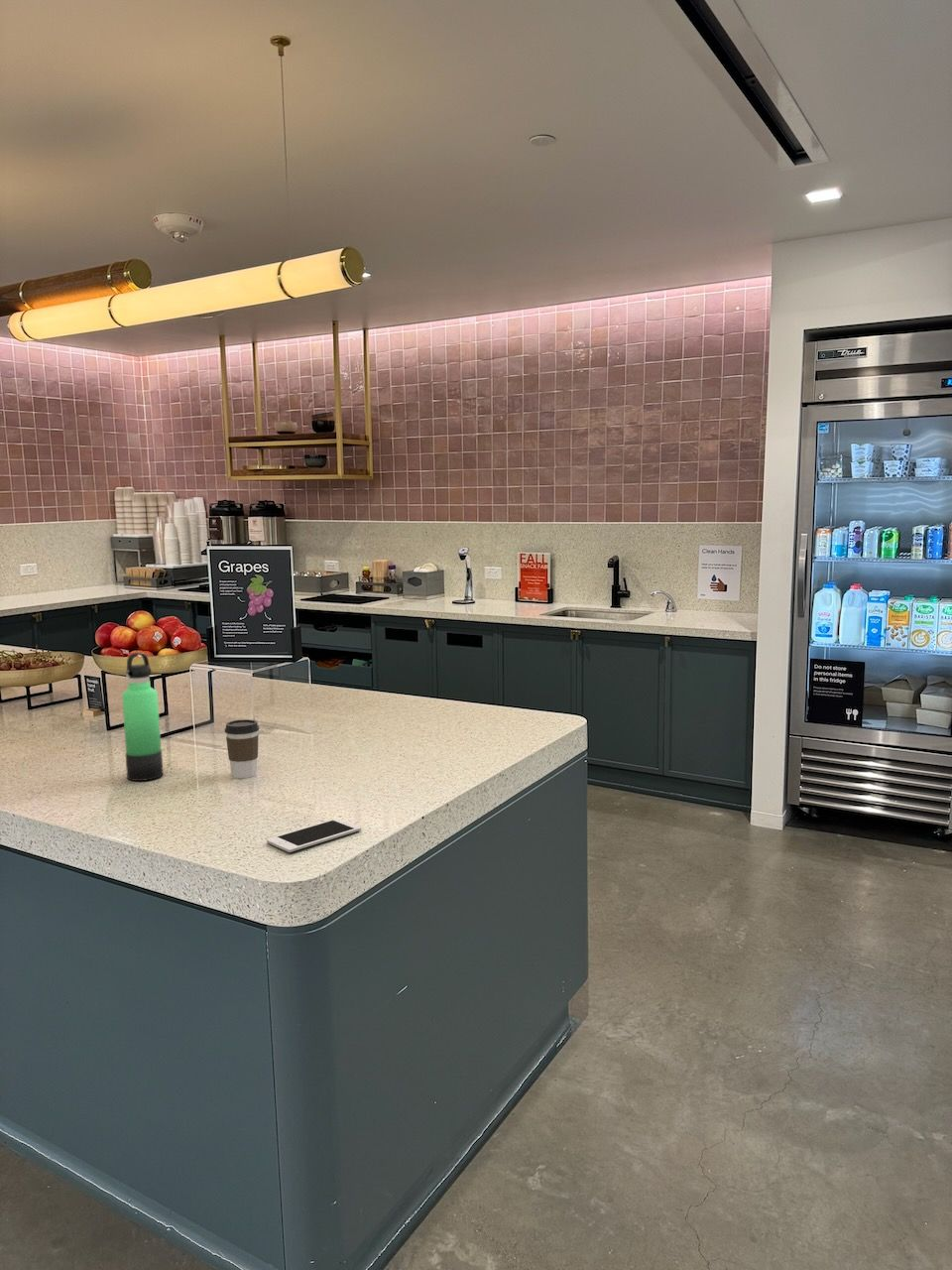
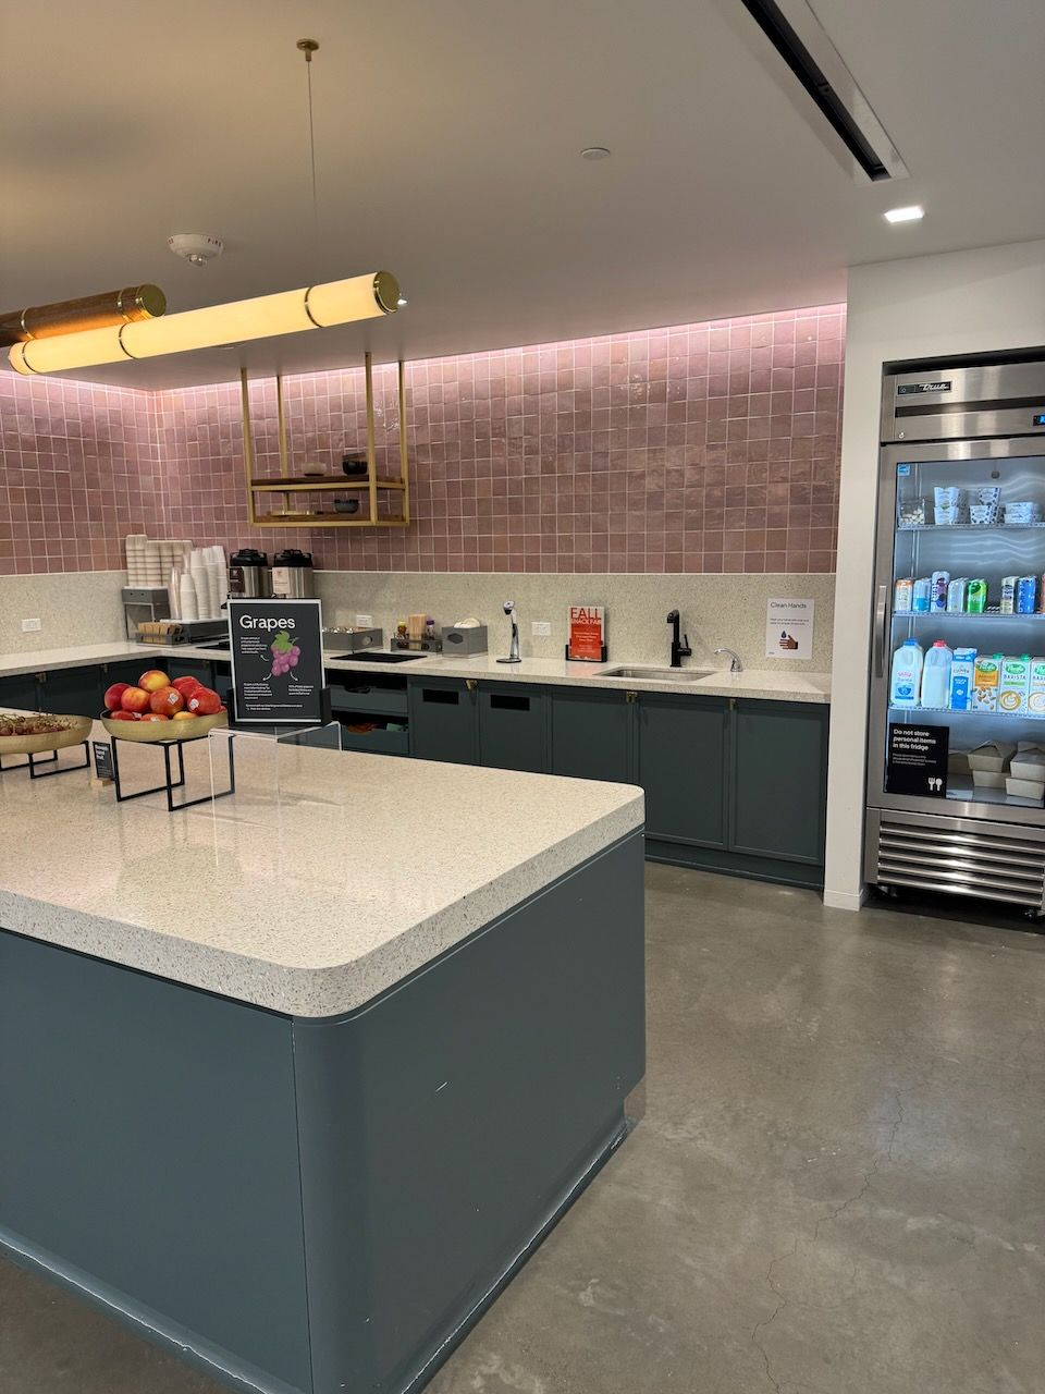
- coffee cup [224,718,260,779]
- cell phone [266,818,362,853]
- thermos bottle [121,652,165,782]
